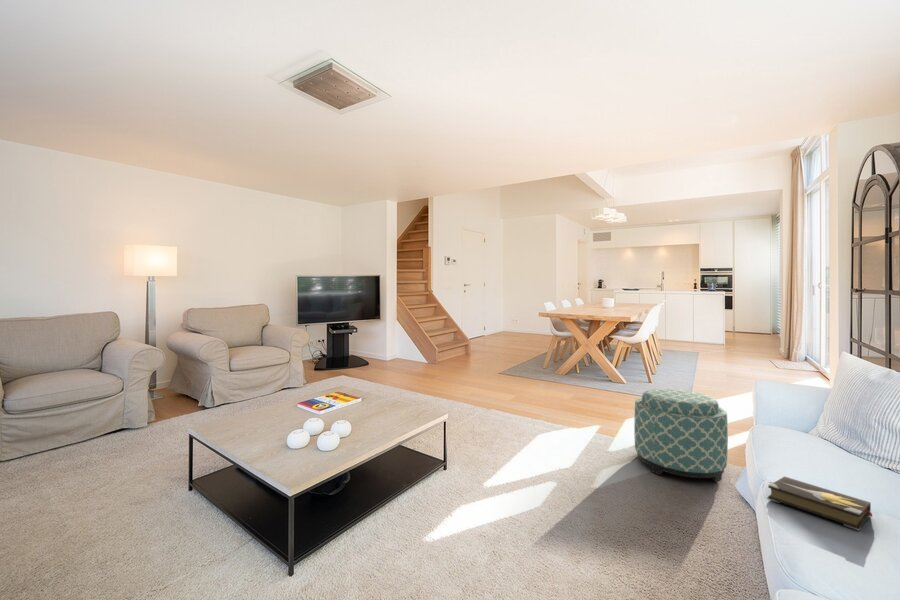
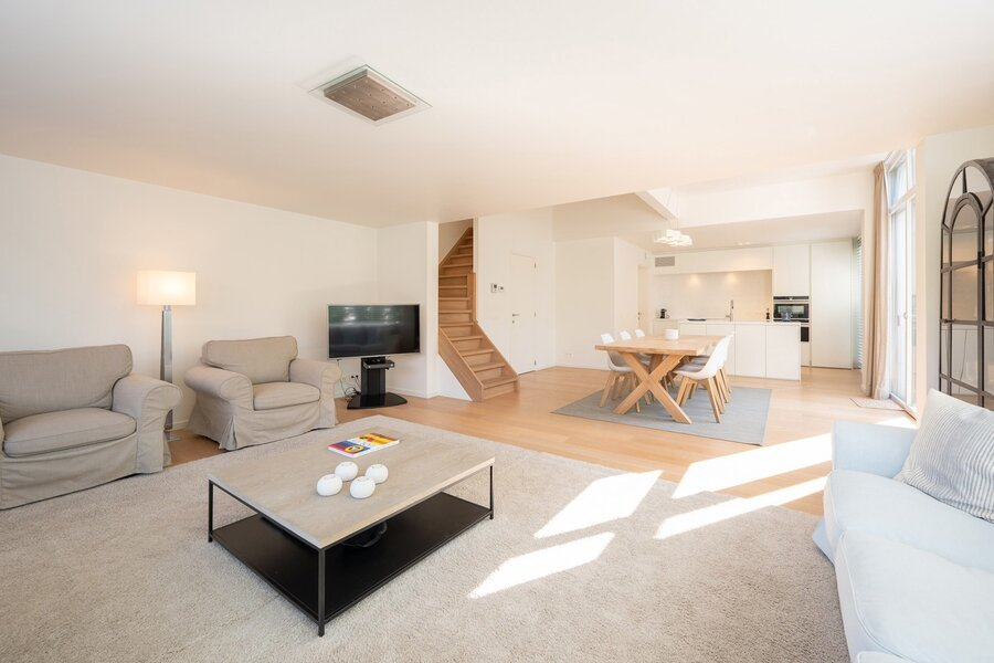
- hardback book [767,475,873,532]
- ottoman [633,388,729,483]
